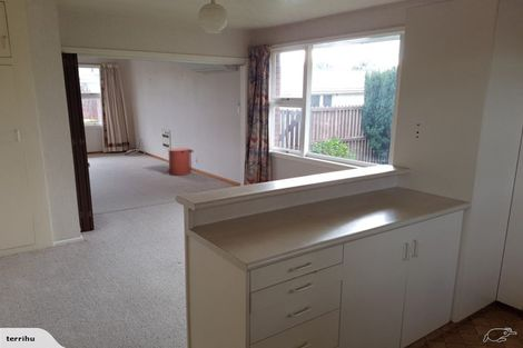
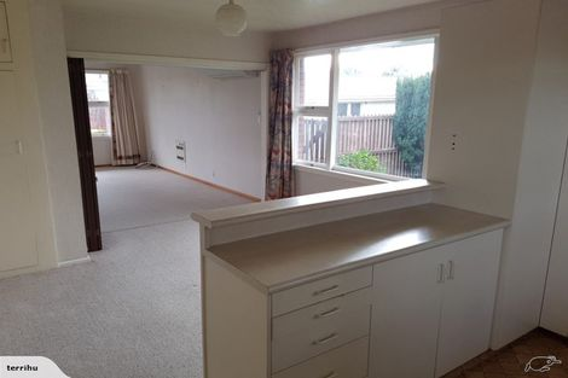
- trash can [165,147,195,176]
